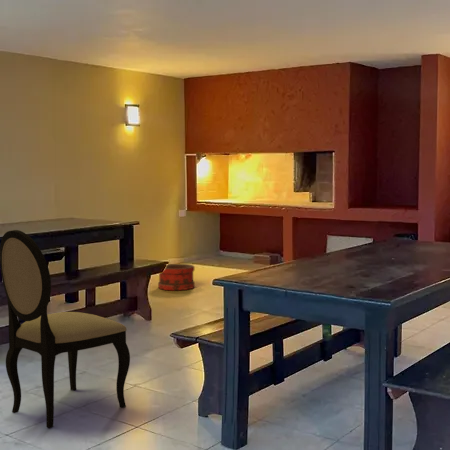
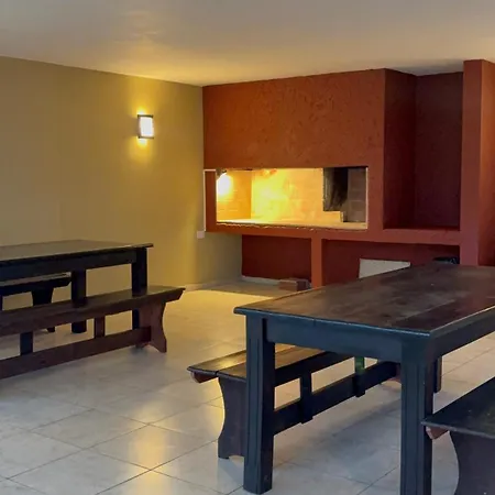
- dining chair [0,229,131,429]
- bucket [157,263,196,291]
